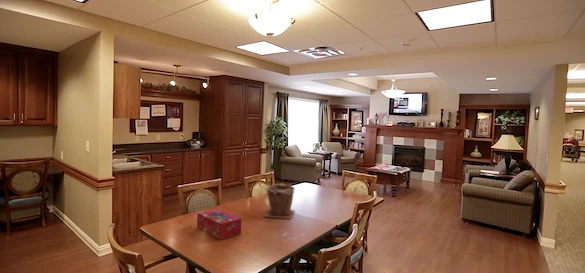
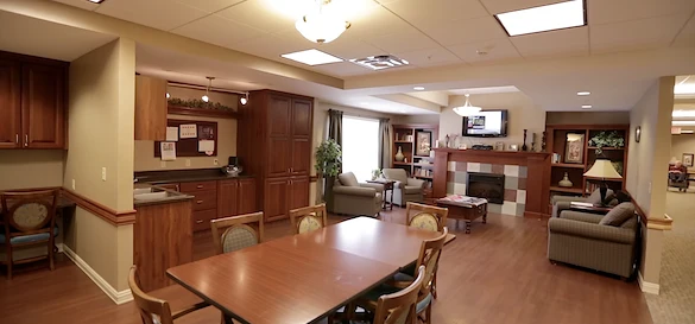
- tissue box [196,208,242,240]
- plant pot [263,182,296,220]
